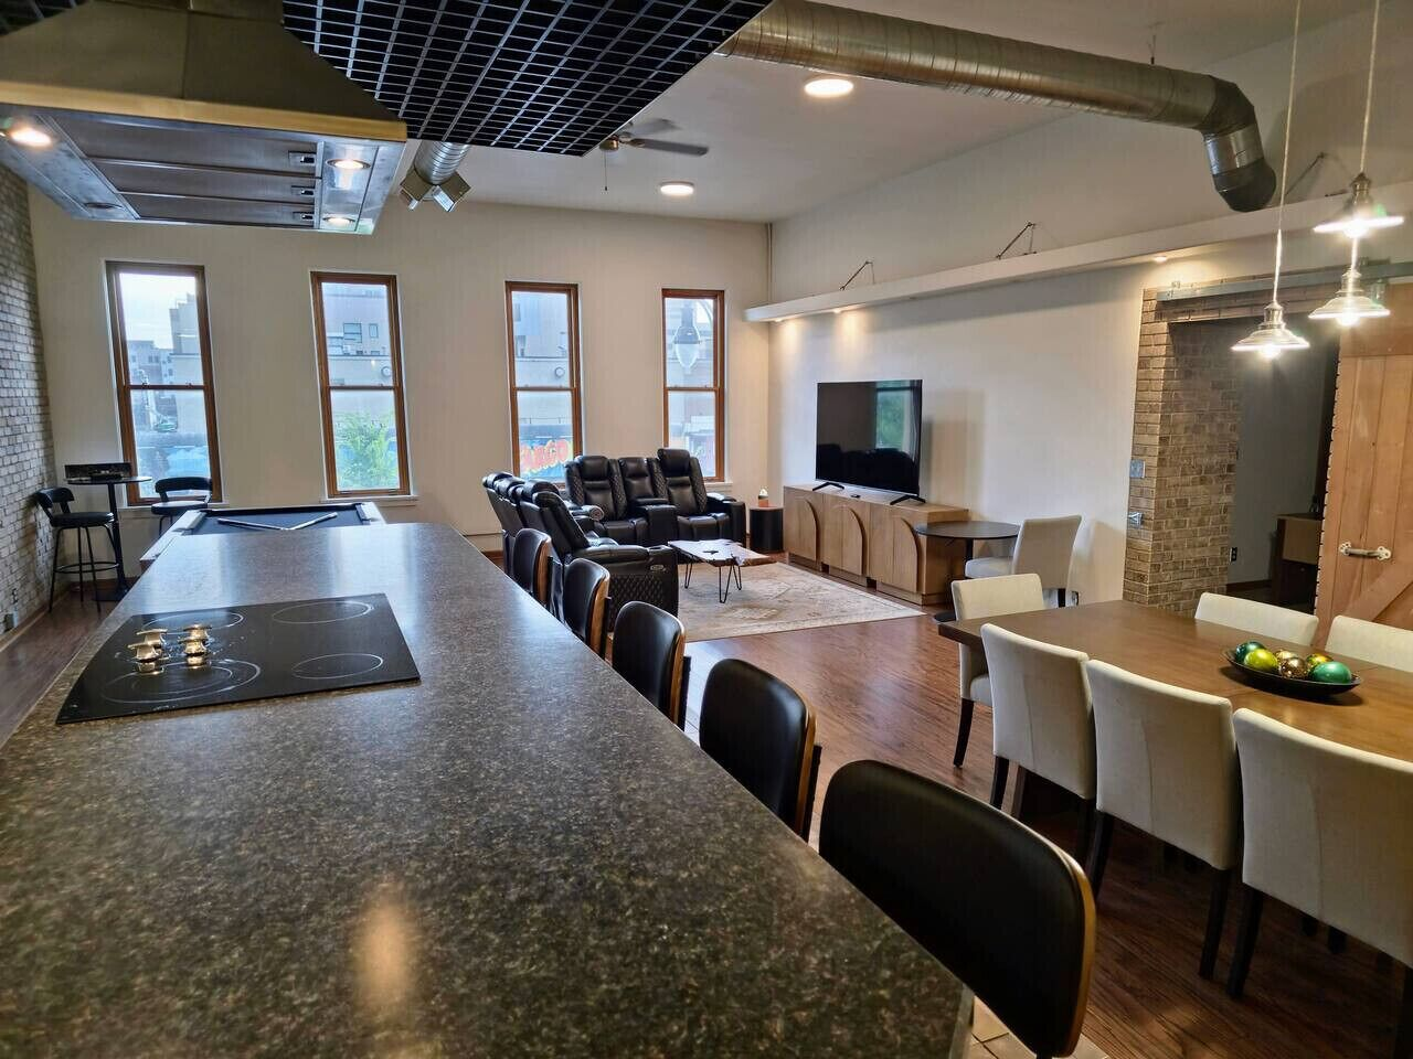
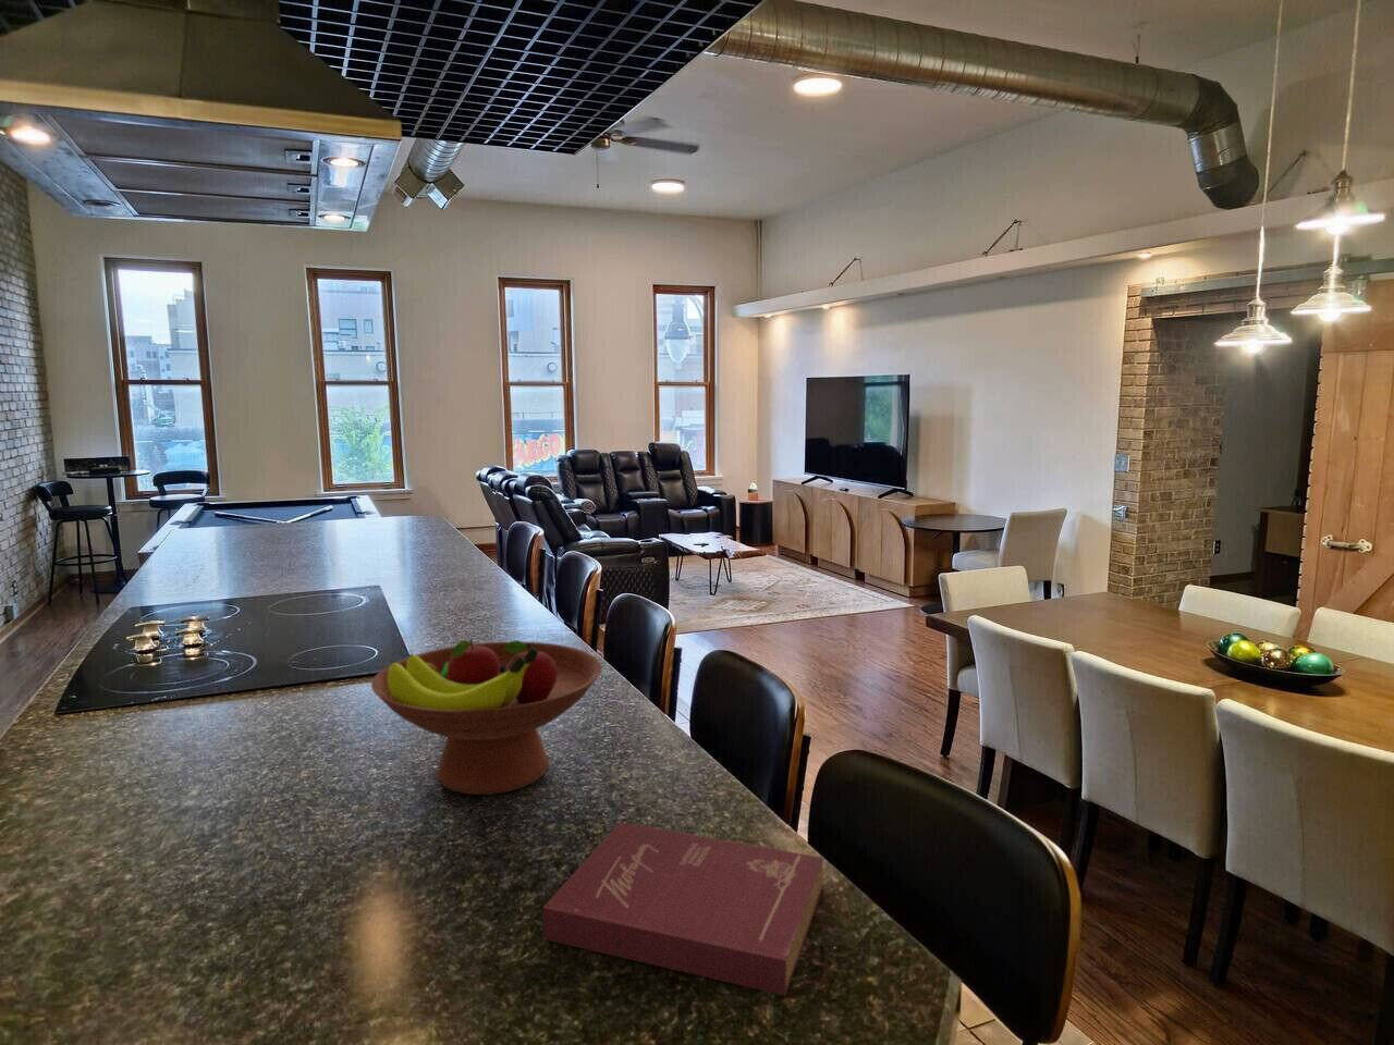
+ fruit bowl [370,638,604,796]
+ book [542,821,824,997]
